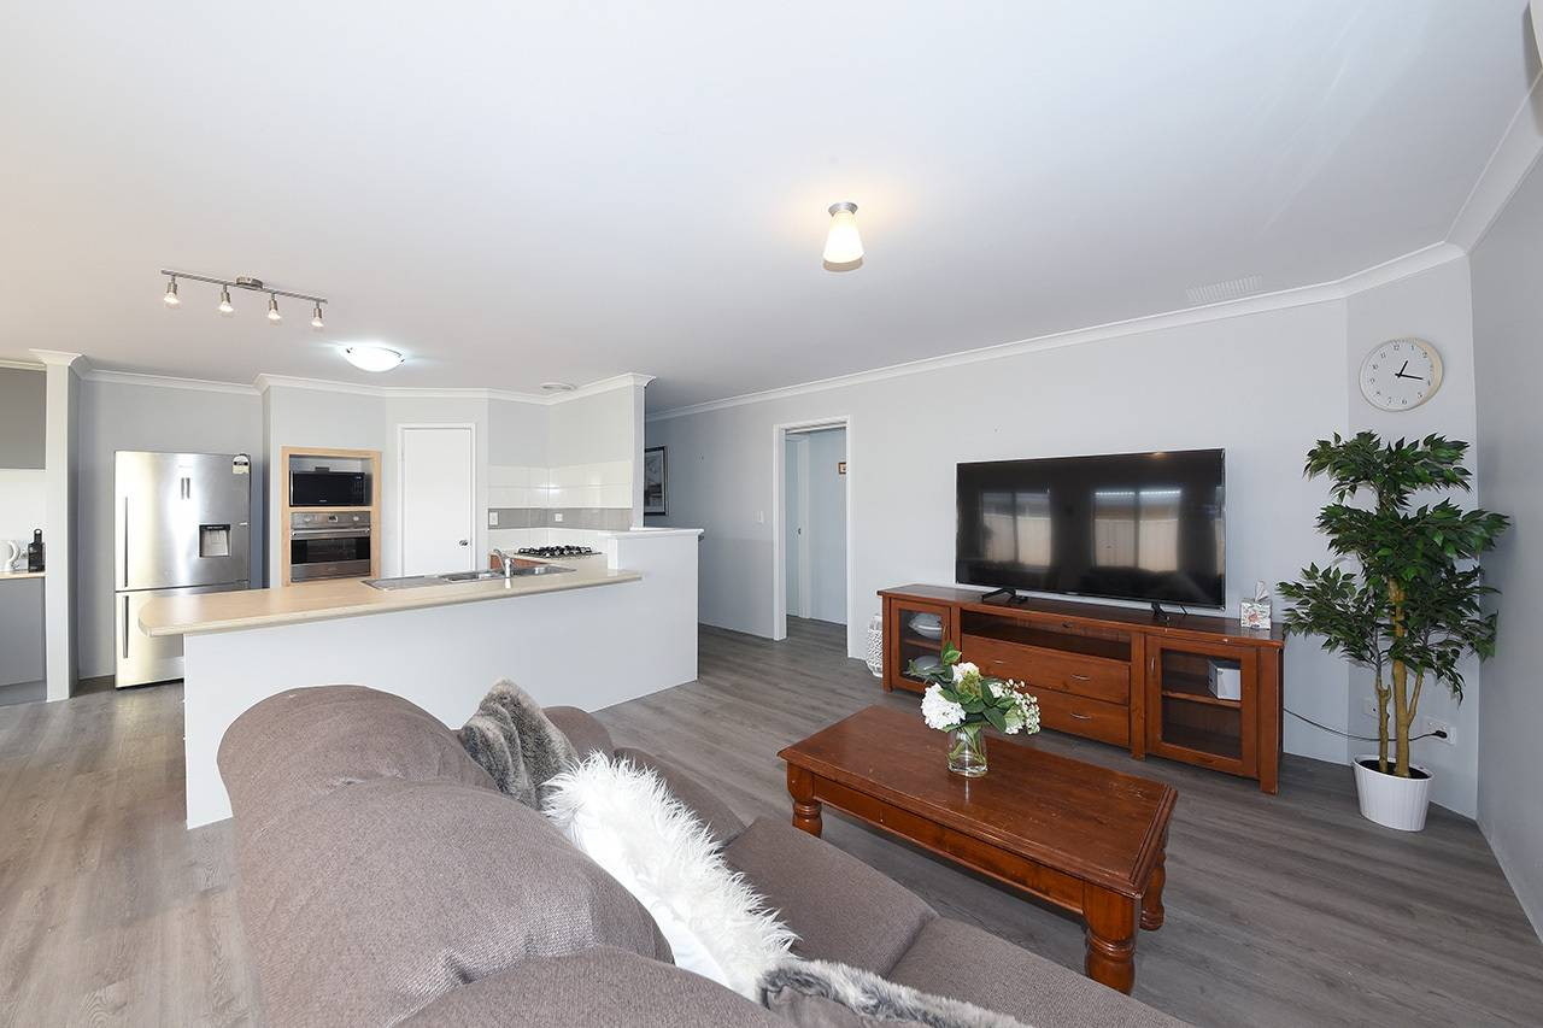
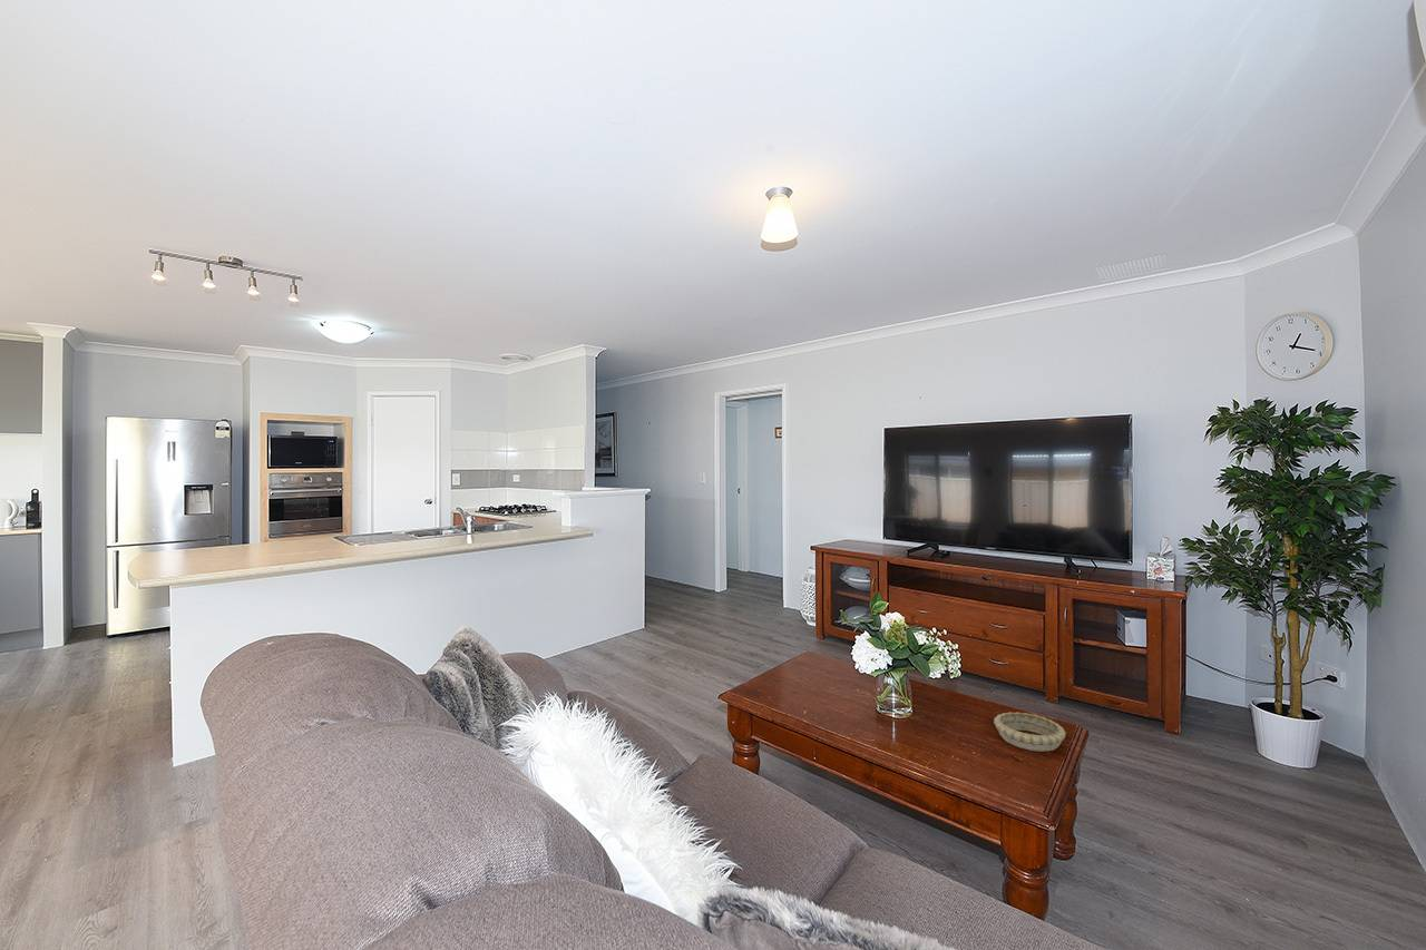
+ decorative bowl [993,712,1067,753]
